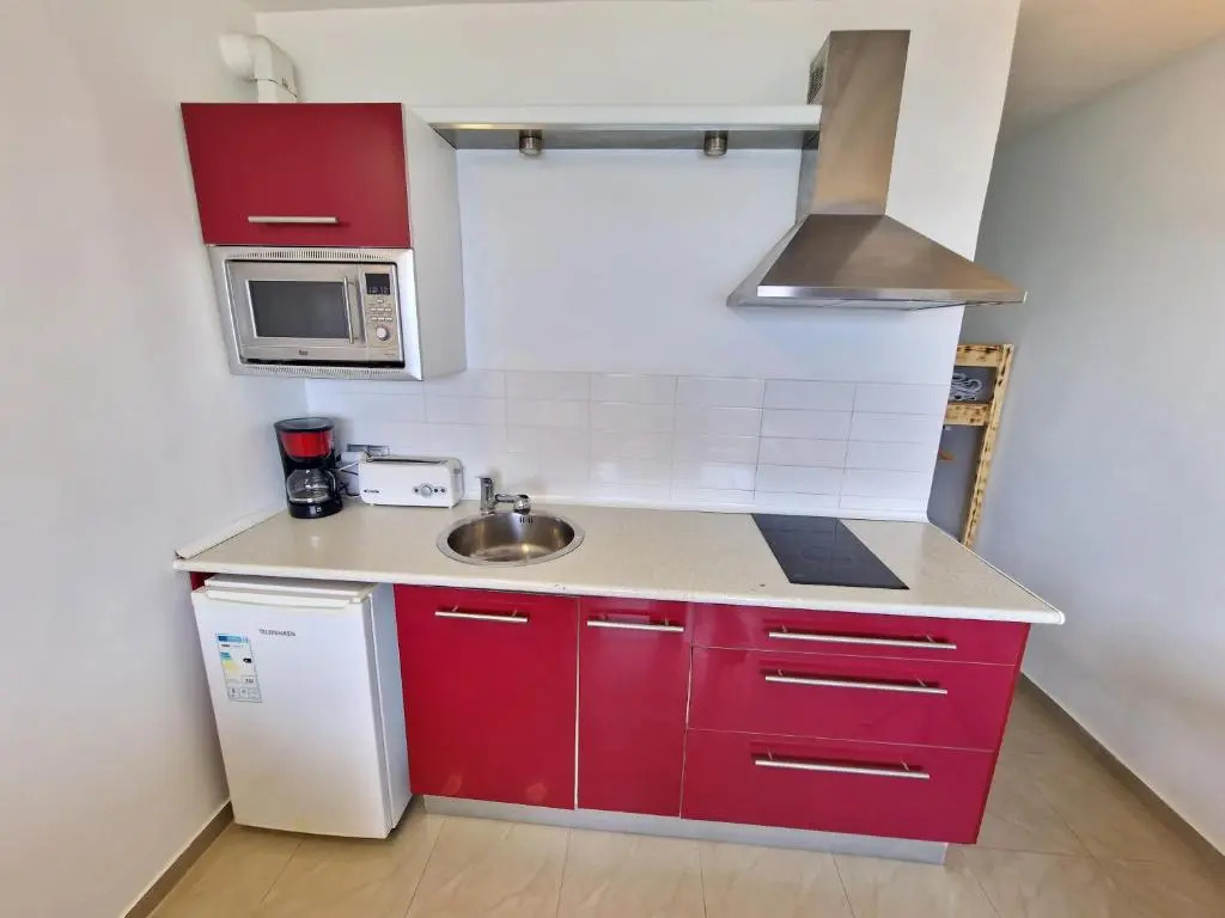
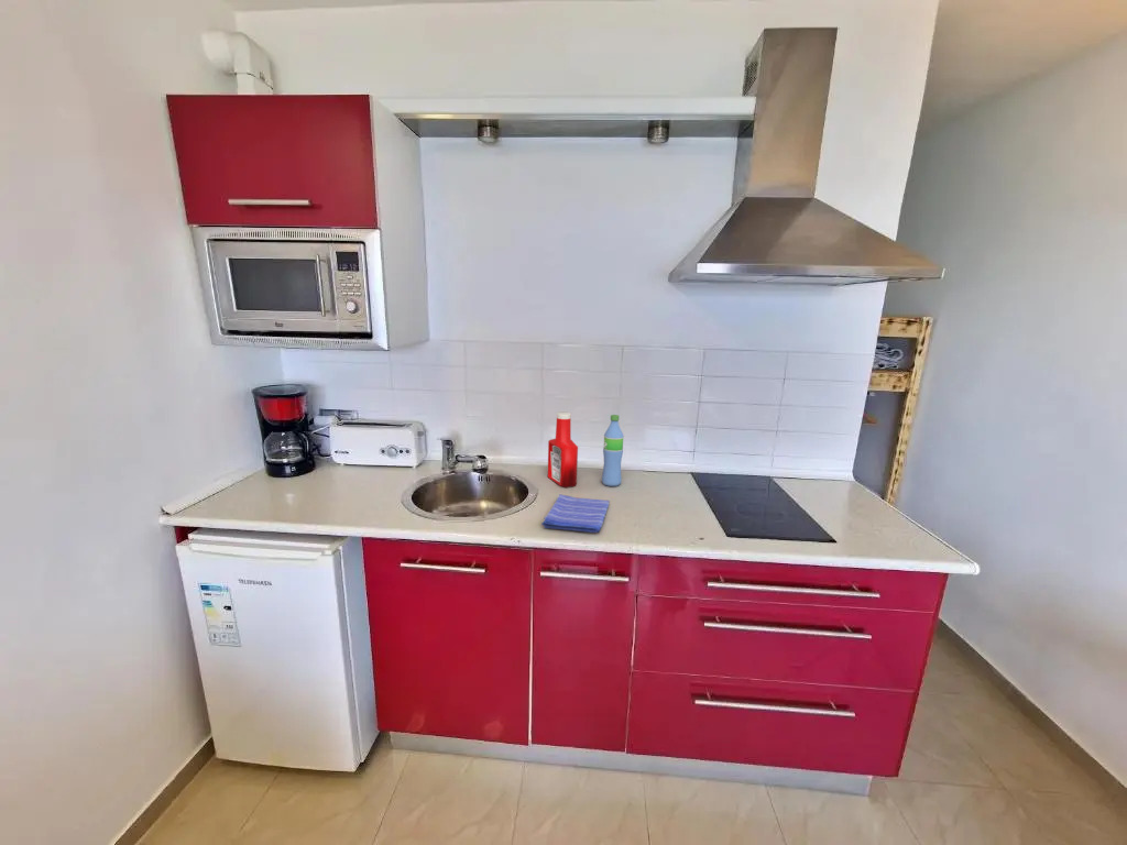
+ water bottle [601,414,625,487]
+ soap bottle [547,411,579,489]
+ dish towel [540,493,611,534]
